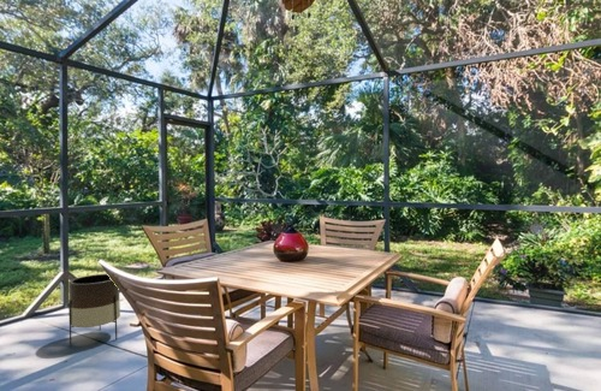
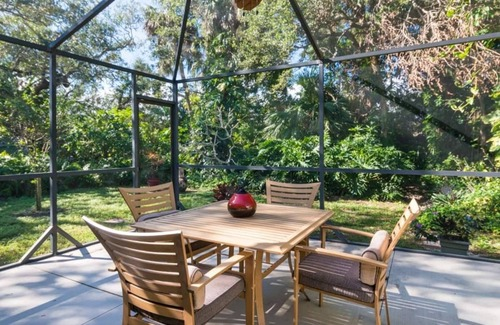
- planter [67,273,121,346]
